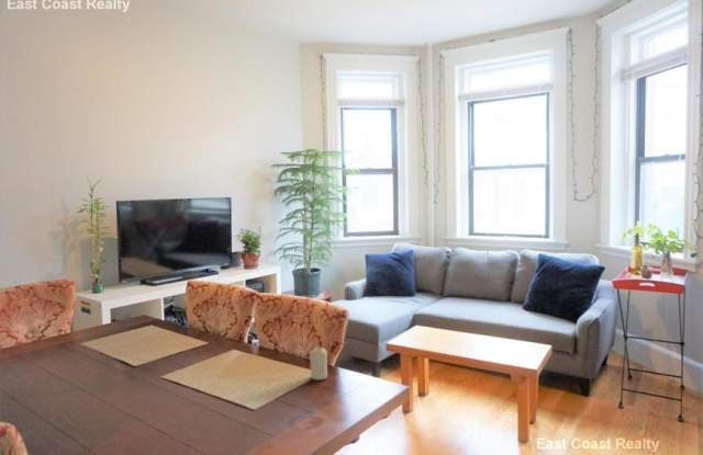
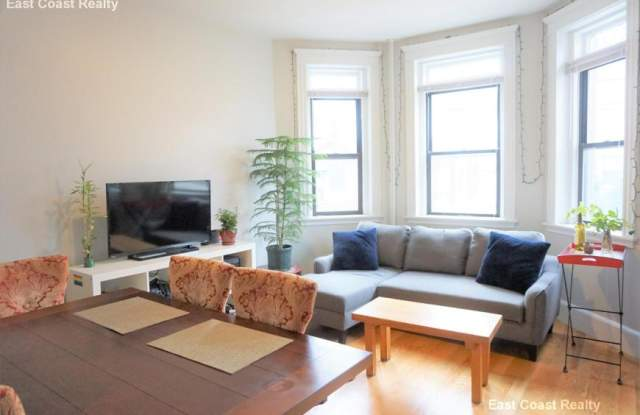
- candle [309,345,328,382]
